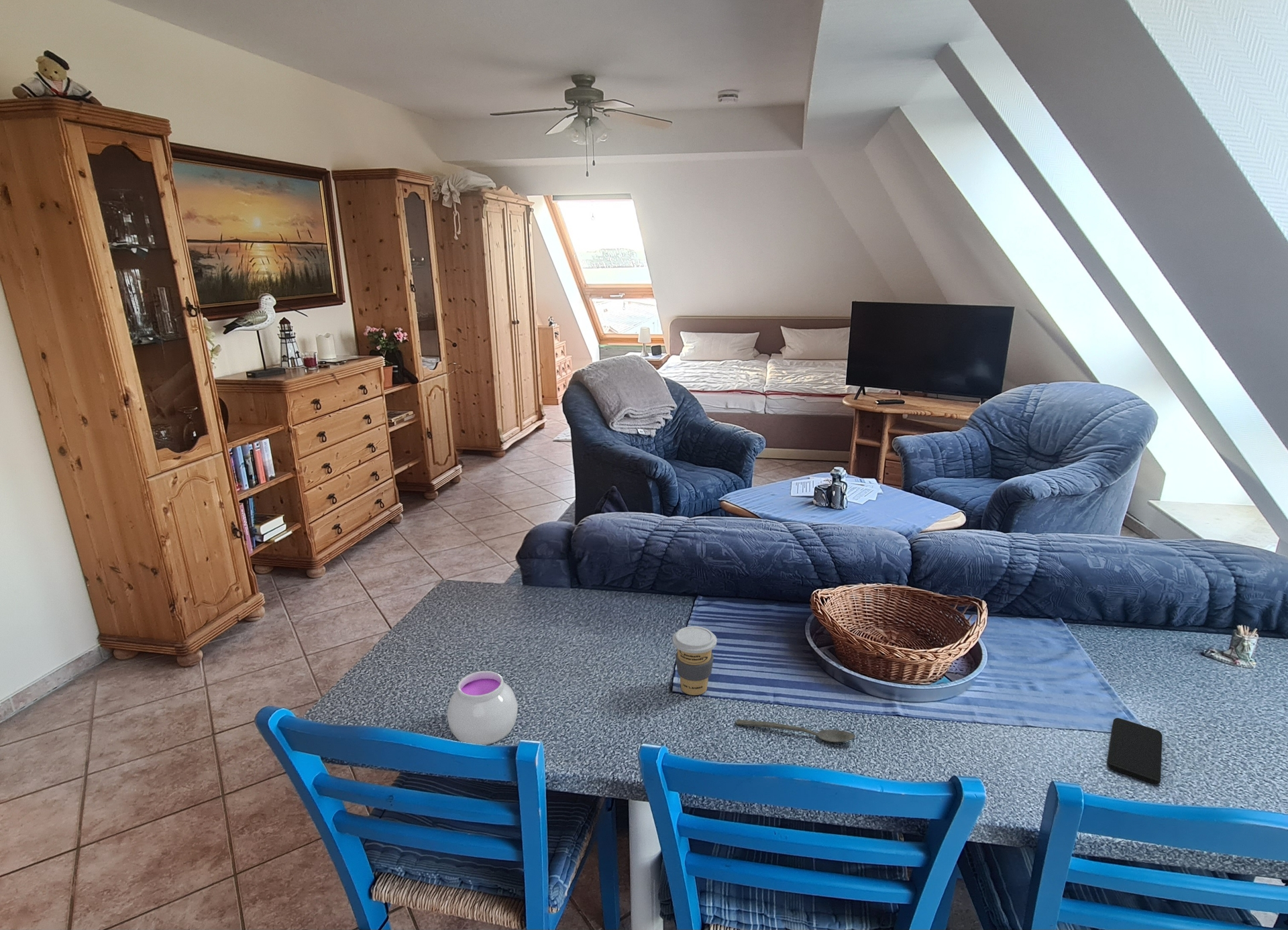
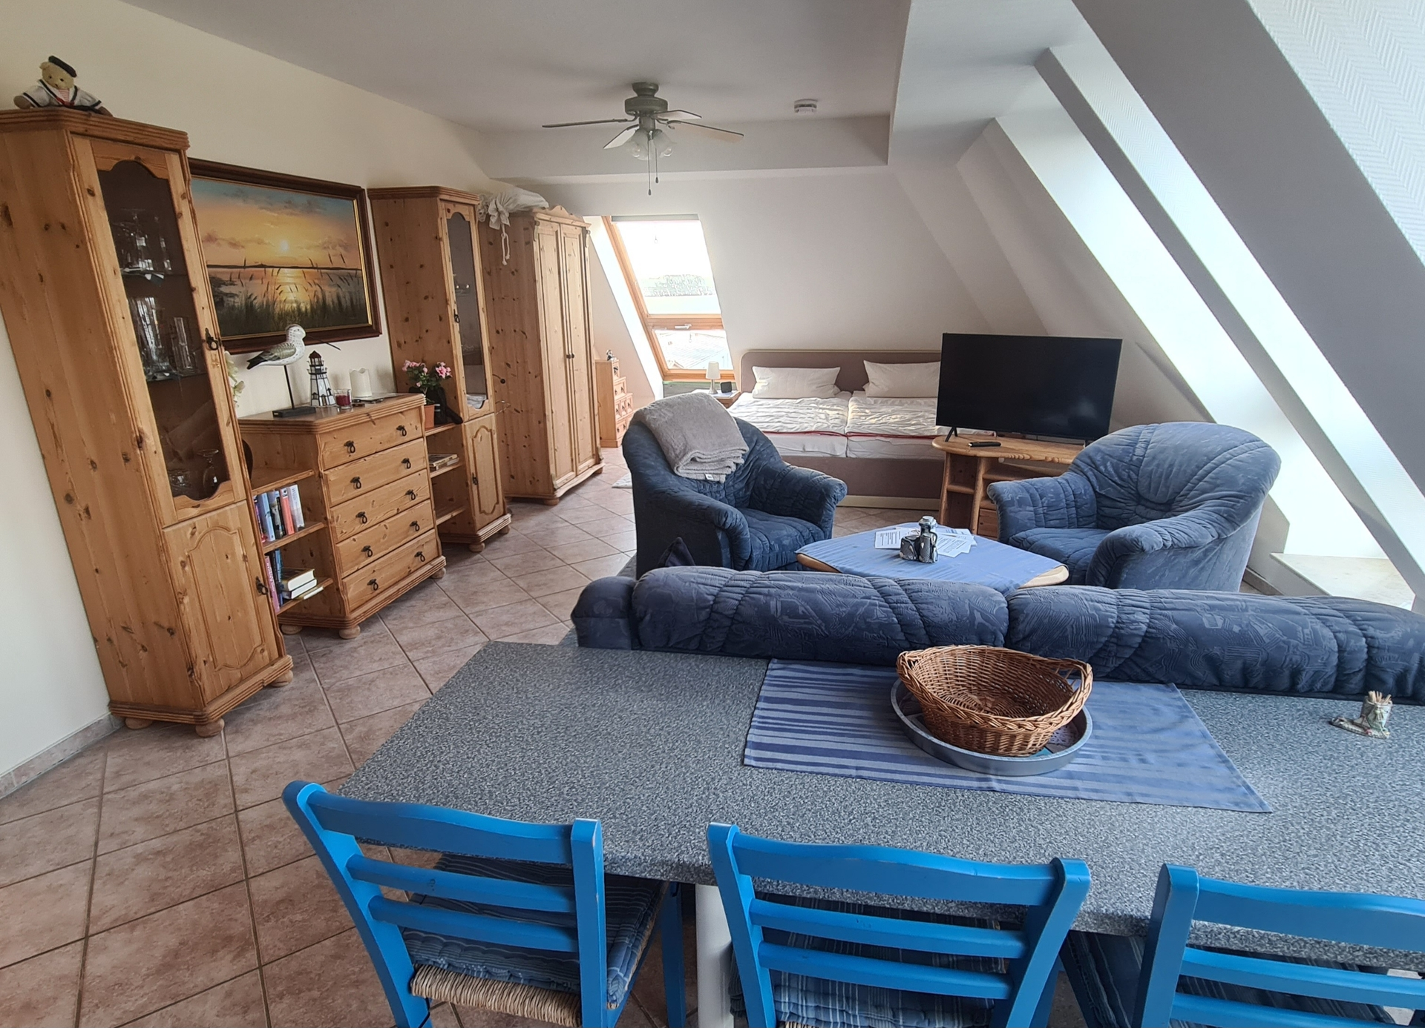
- smartphone [1107,717,1163,785]
- jar [446,671,519,746]
- spoon [735,719,856,743]
- coffee cup [672,626,717,696]
